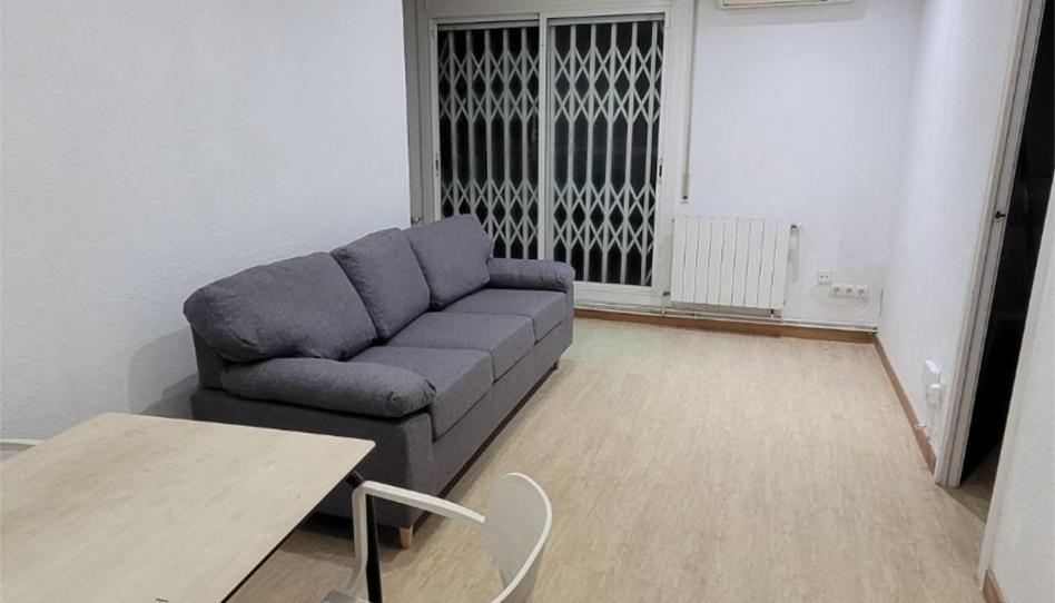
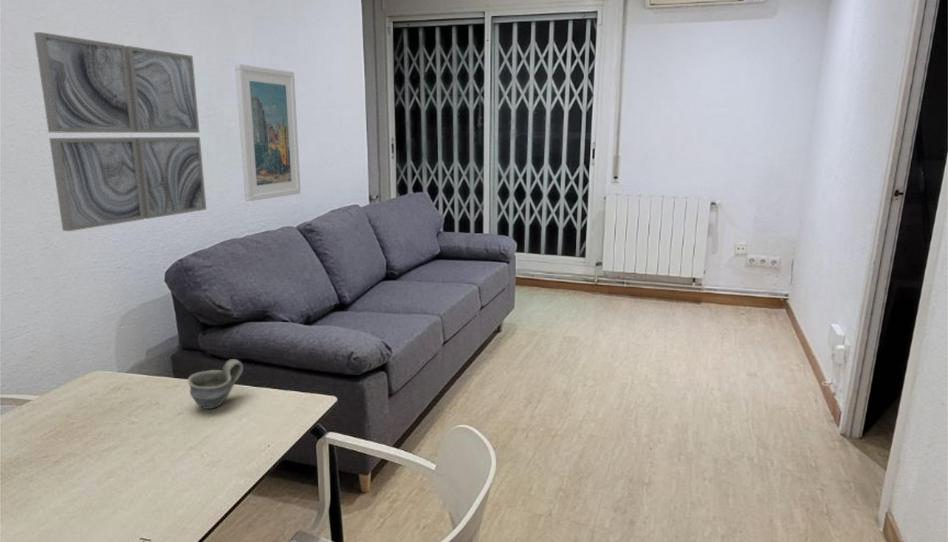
+ cup [187,358,244,410]
+ wall art [33,31,207,232]
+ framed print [234,63,302,202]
